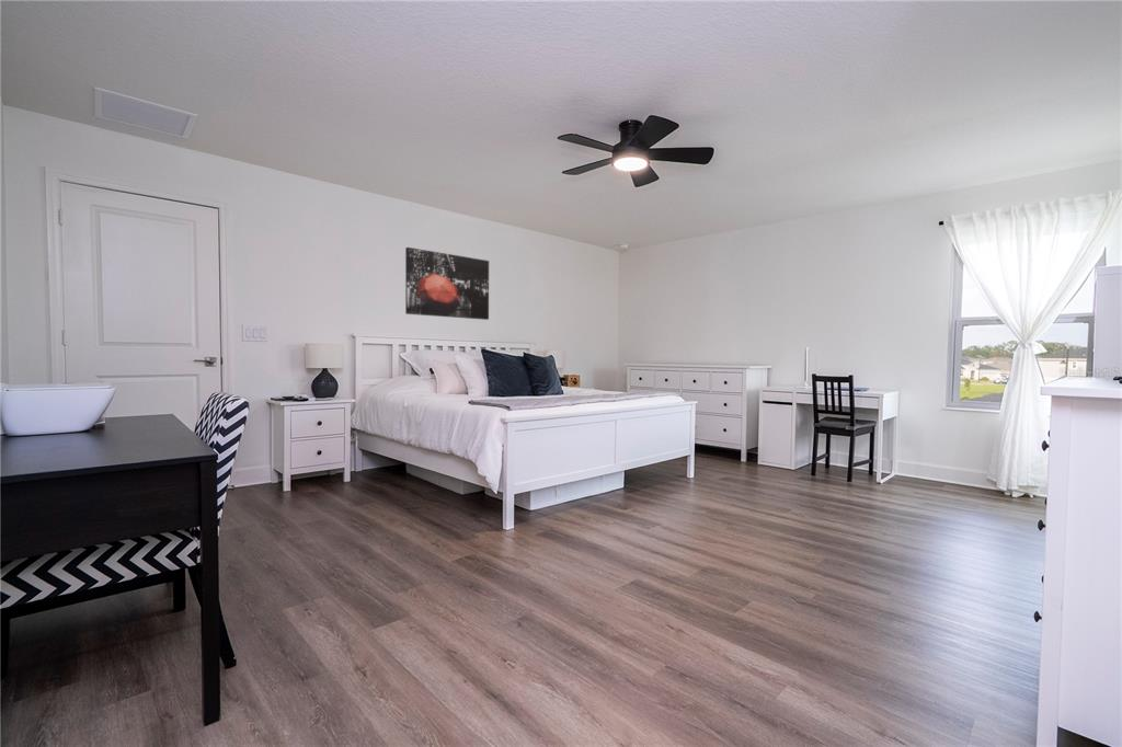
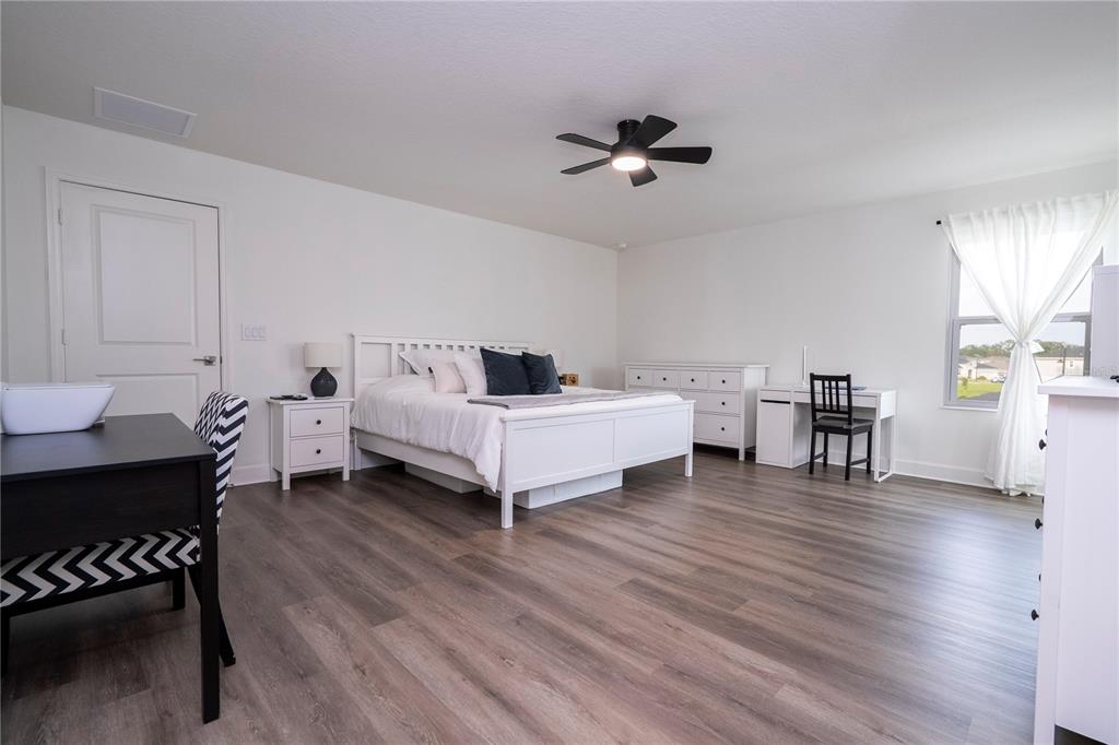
- wall art [404,246,490,321]
